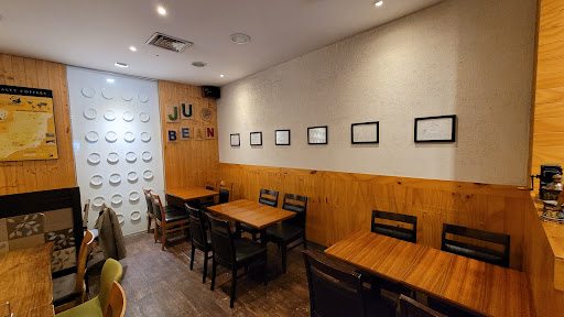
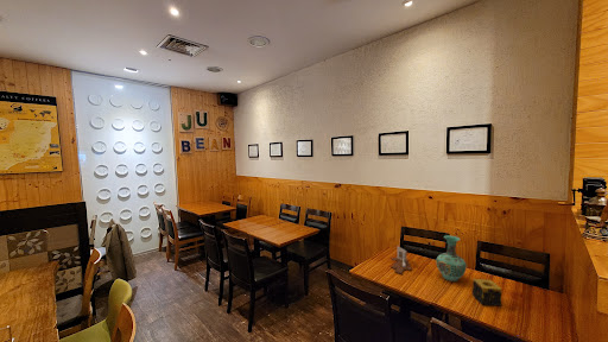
+ candle [471,278,504,308]
+ vase [435,234,468,283]
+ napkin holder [390,246,413,276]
